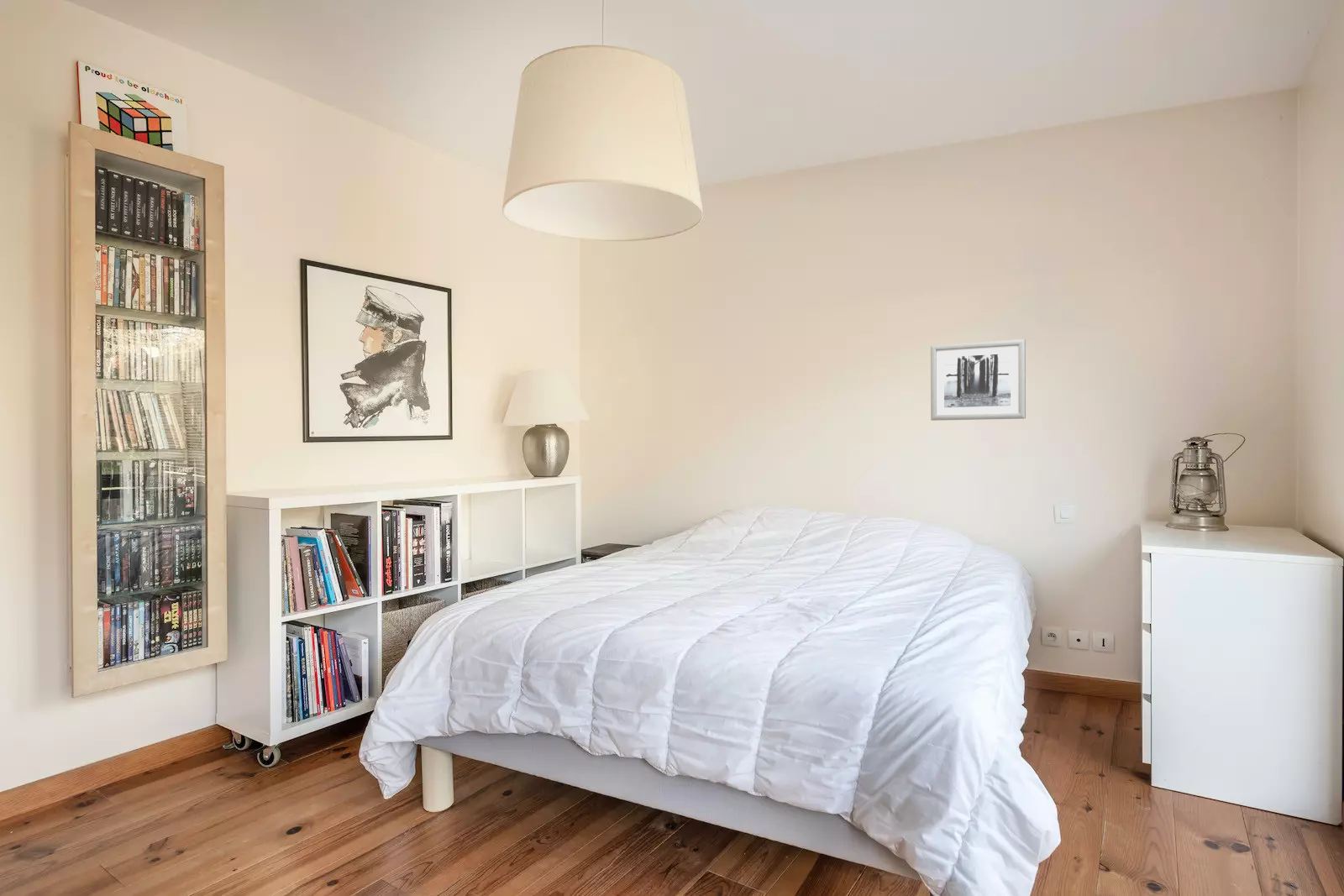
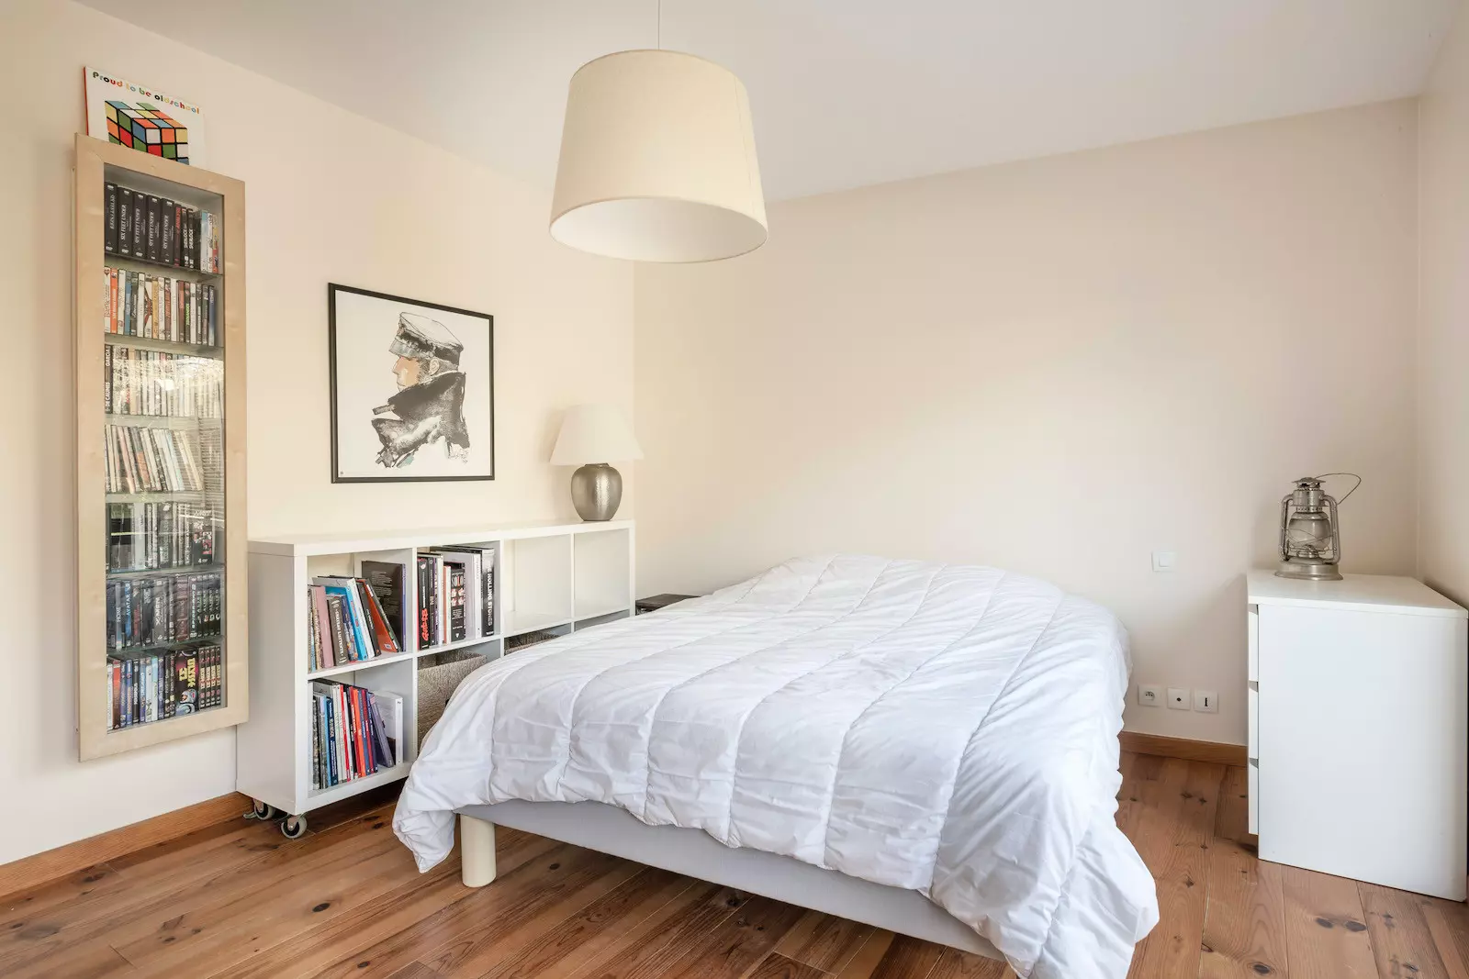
- wall art [930,338,1026,422]
